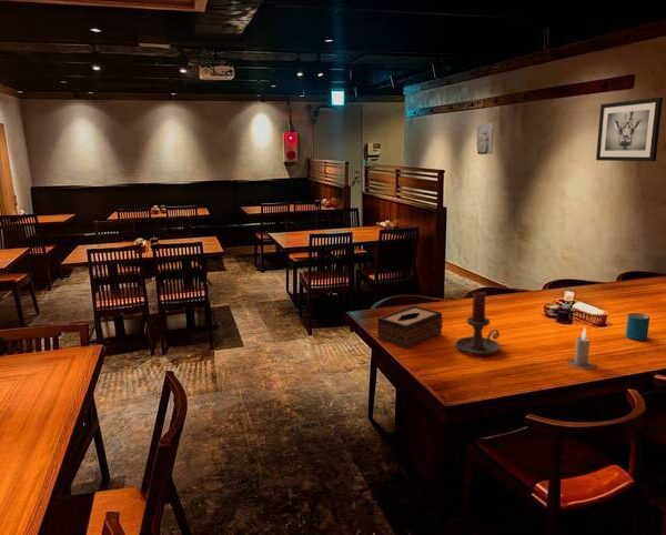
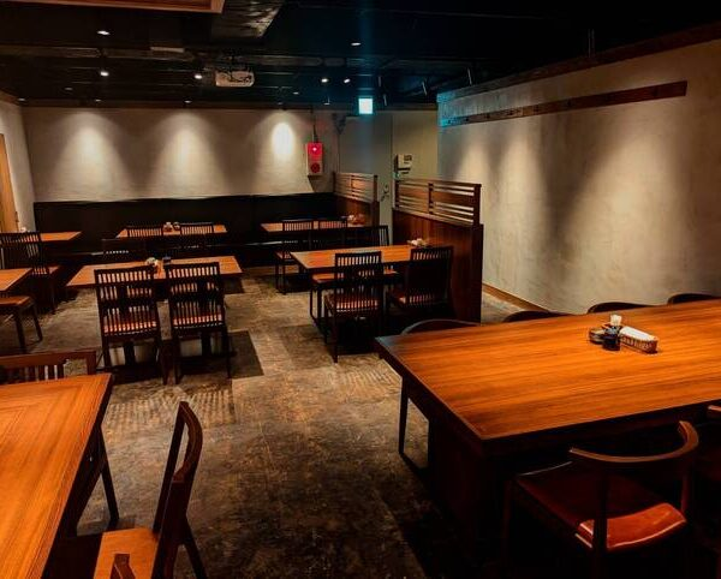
- wall art [595,97,664,162]
- decorative relief [475,122,495,155]
- tissue box [376,304,444,350]
- mug [625,312,650,342]
- candle holder [454,291,501,357]
- candle [565,327,597,371]
